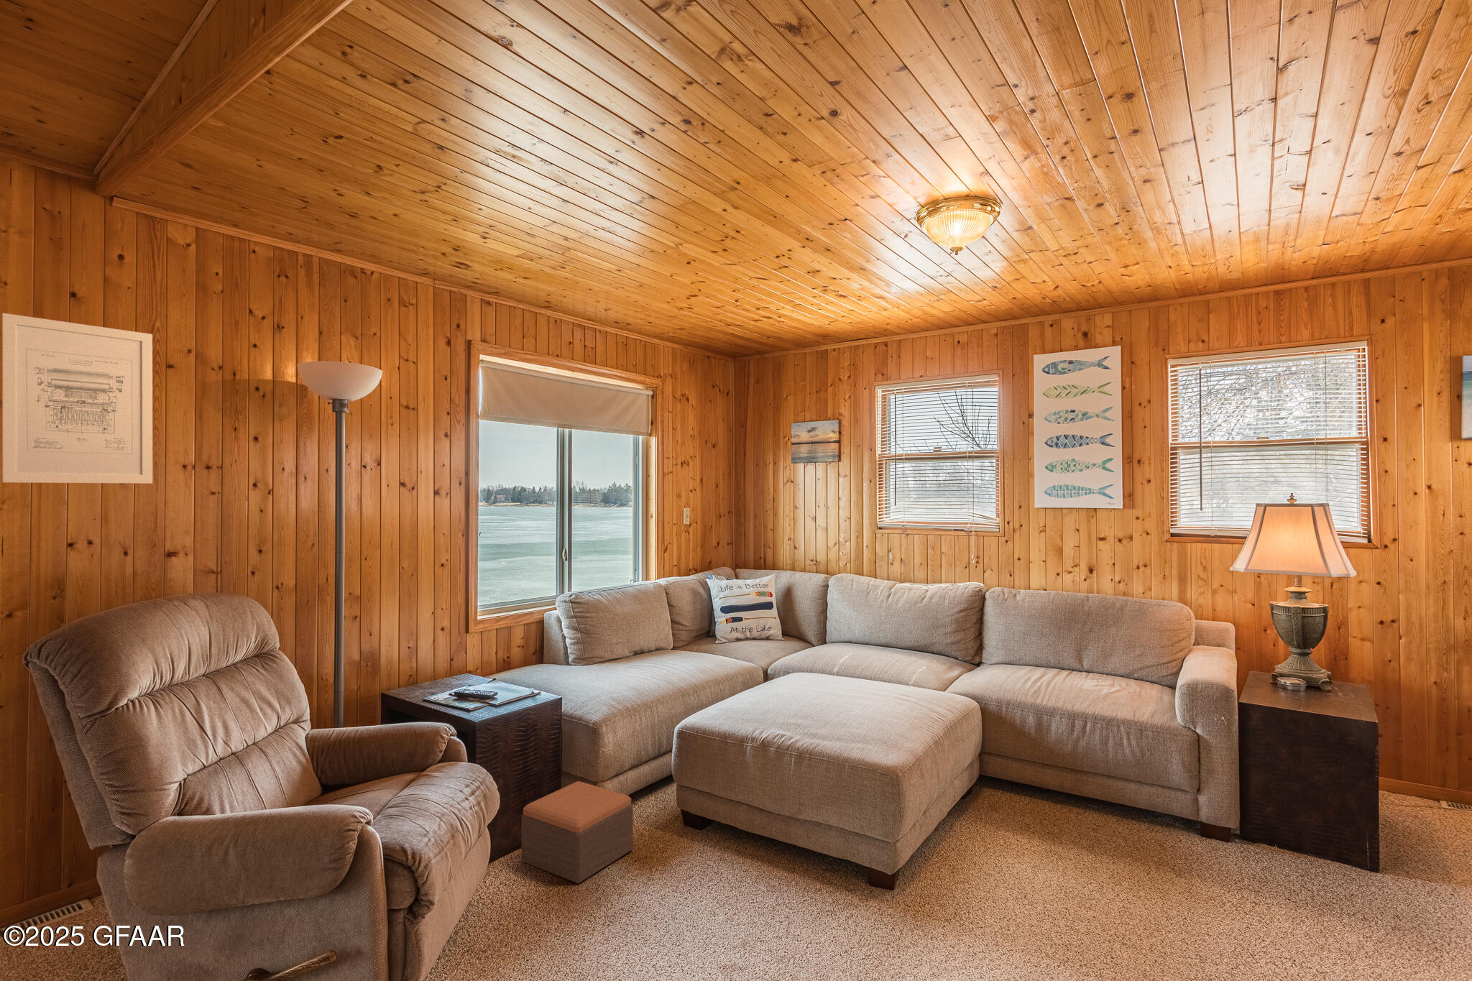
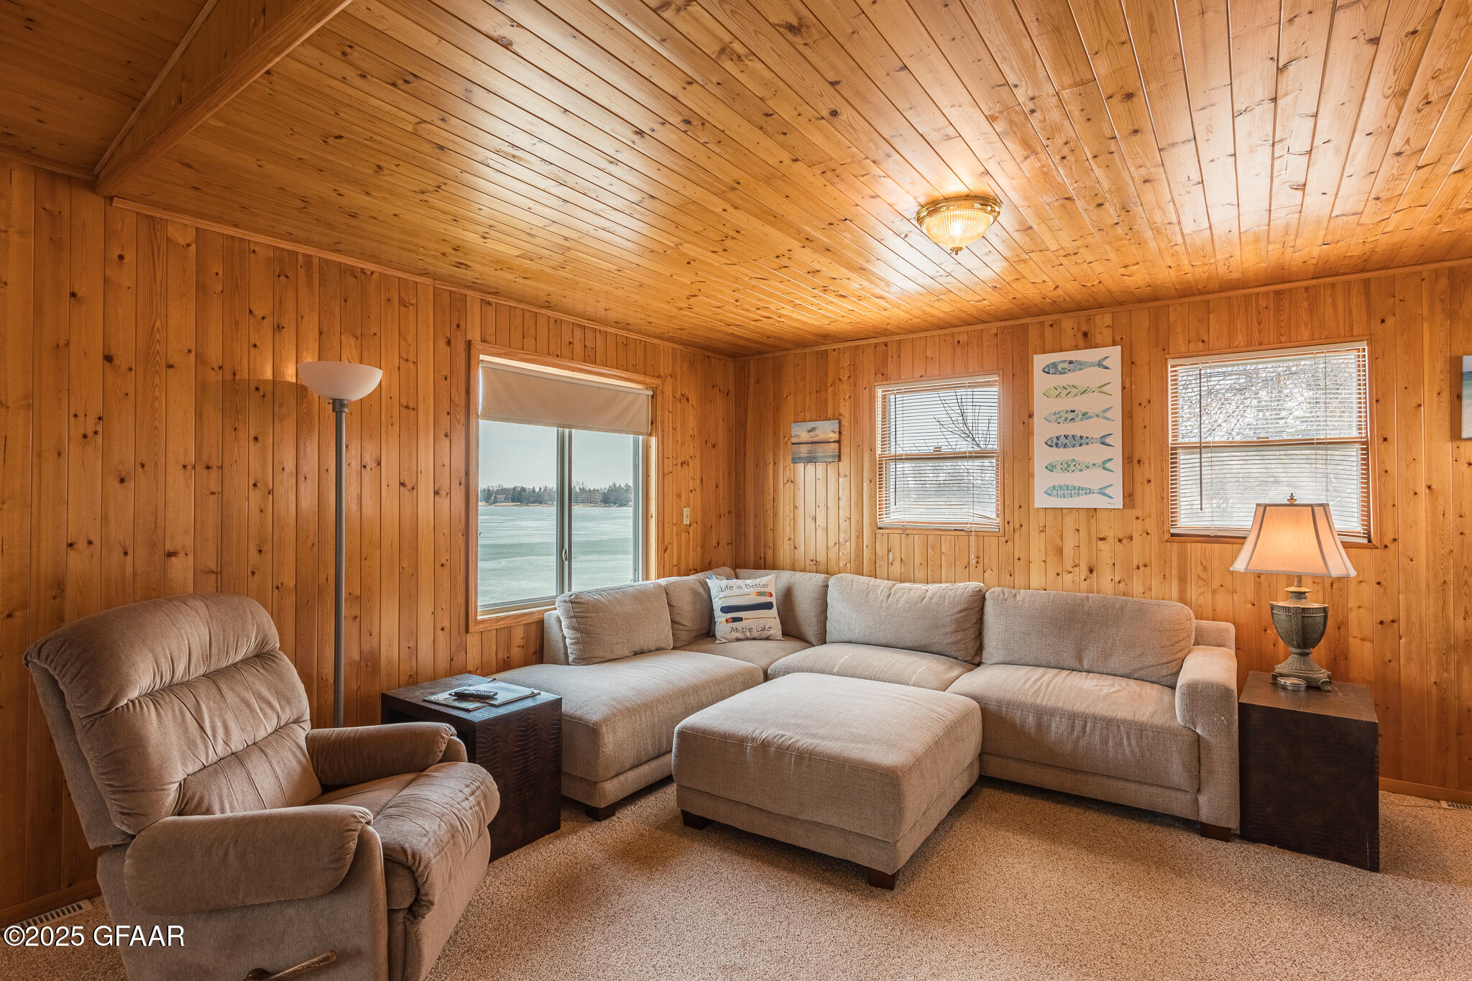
- footstool [521,781,634,884]
- wall art [1,313,153,484]
